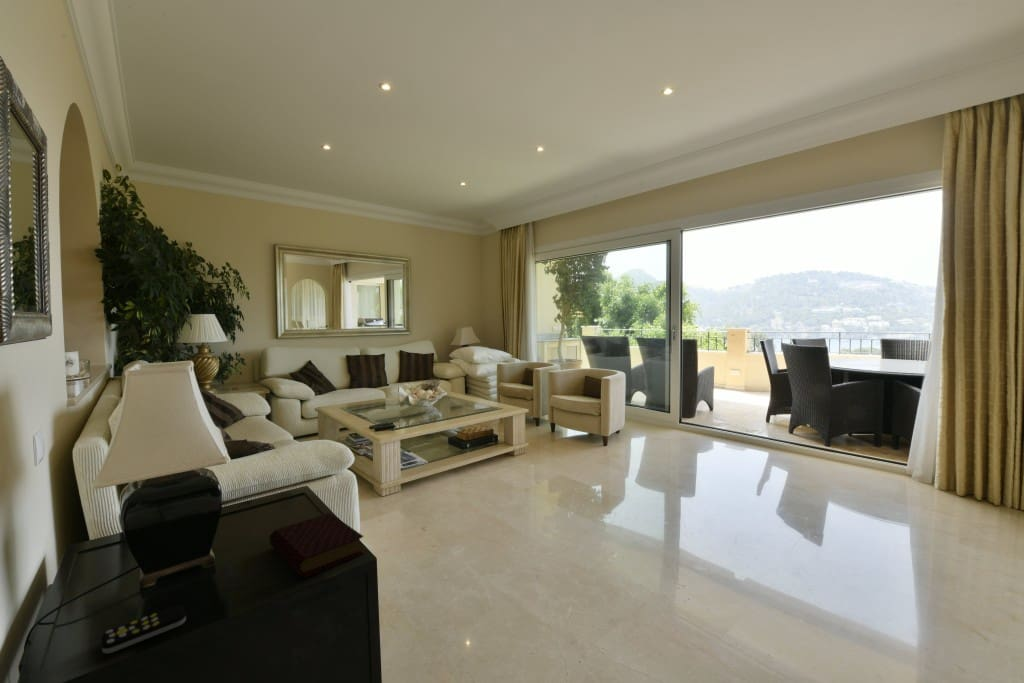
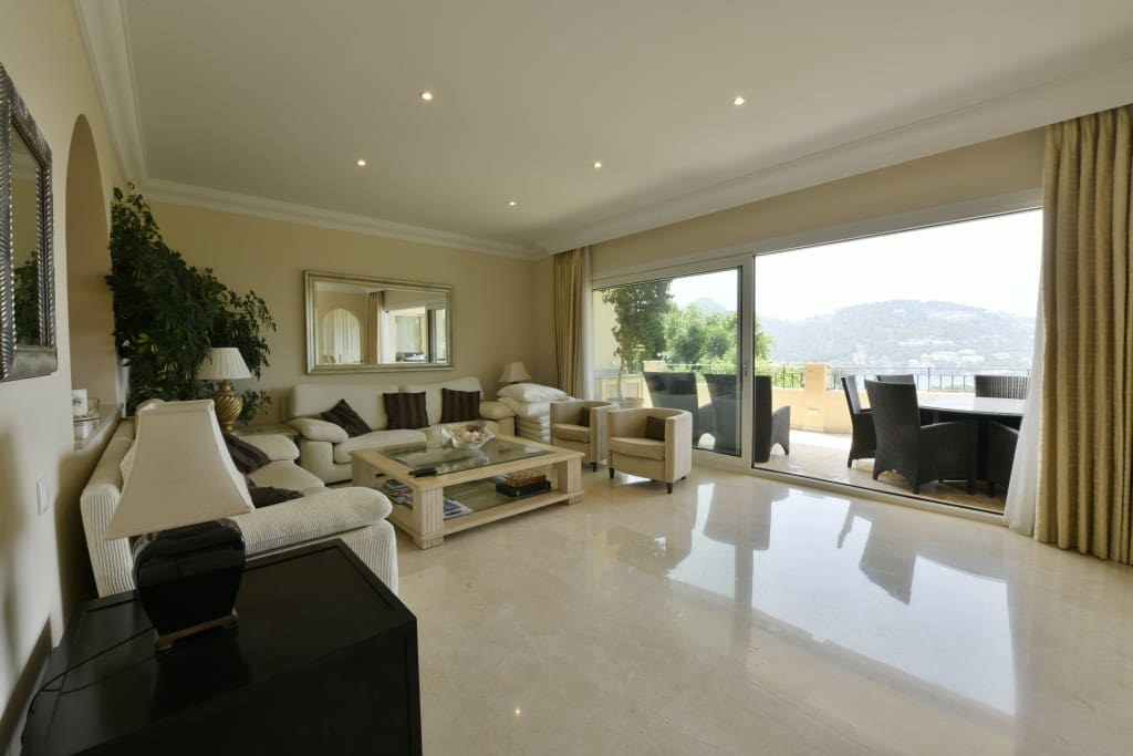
- book [269,512,365,578]
- remote control [100,604,187,654]
